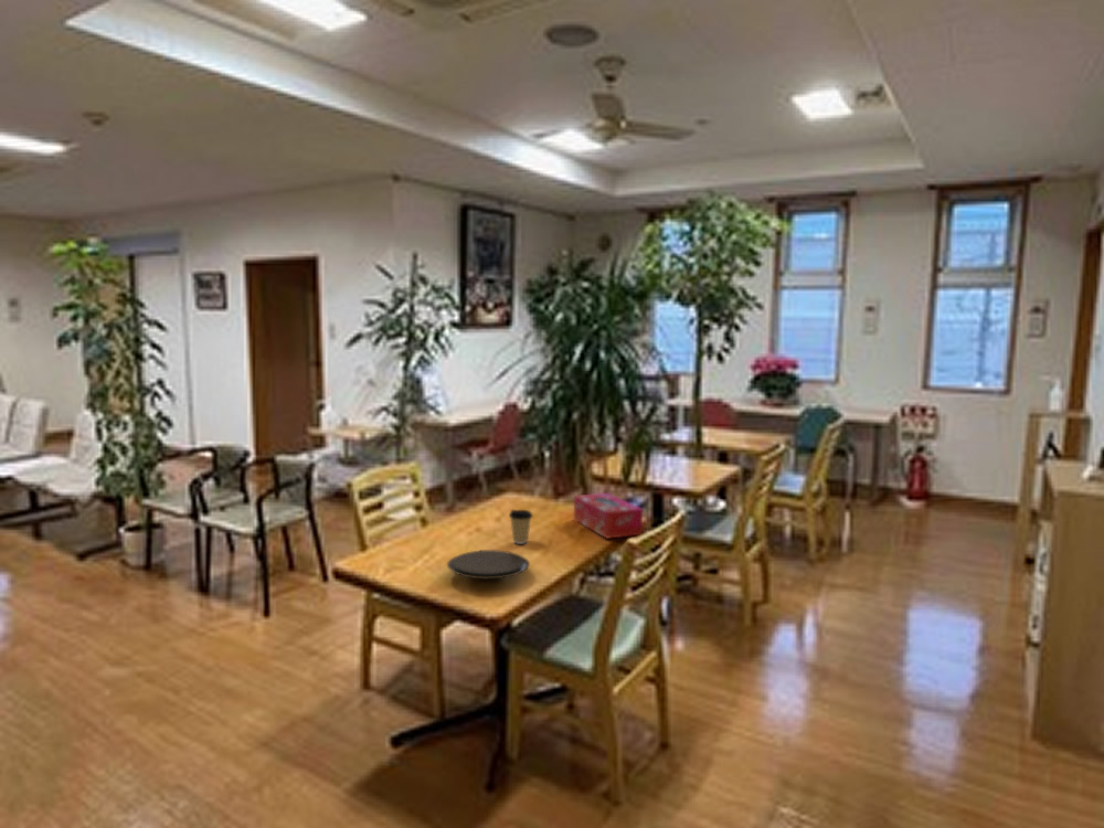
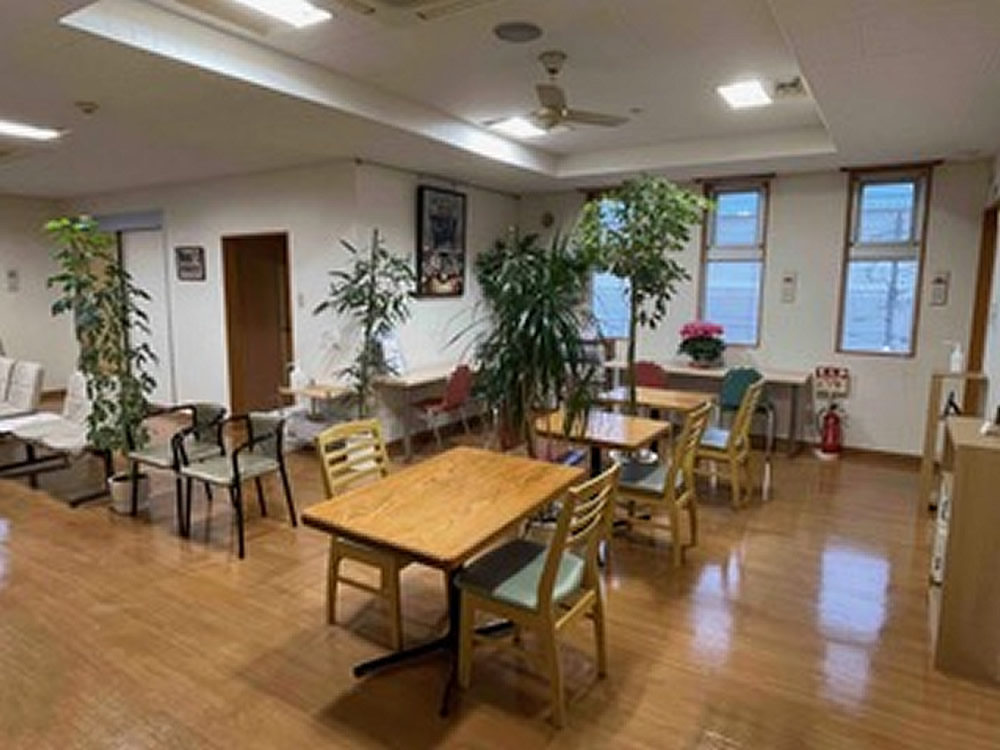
- tissue box [573,492,644,540]
- plate [446,549,531,581]
- coffee cup [508,509,534,545]
